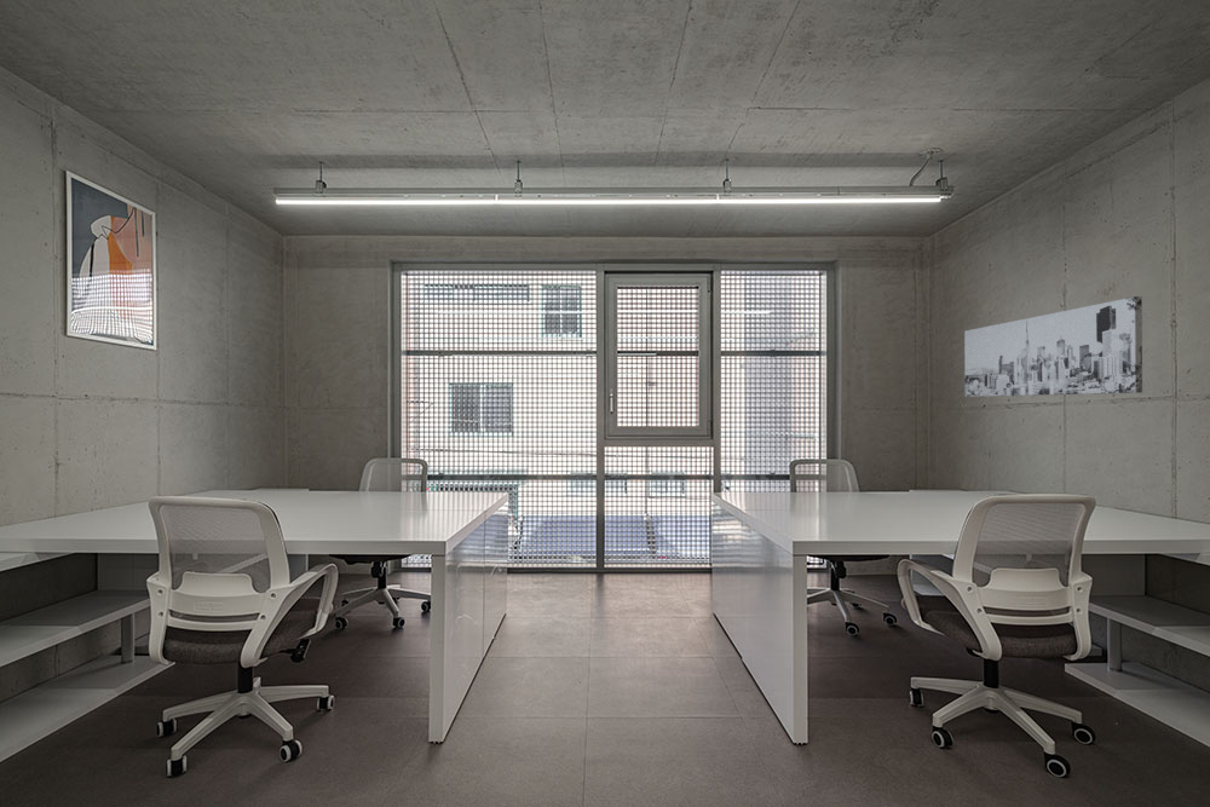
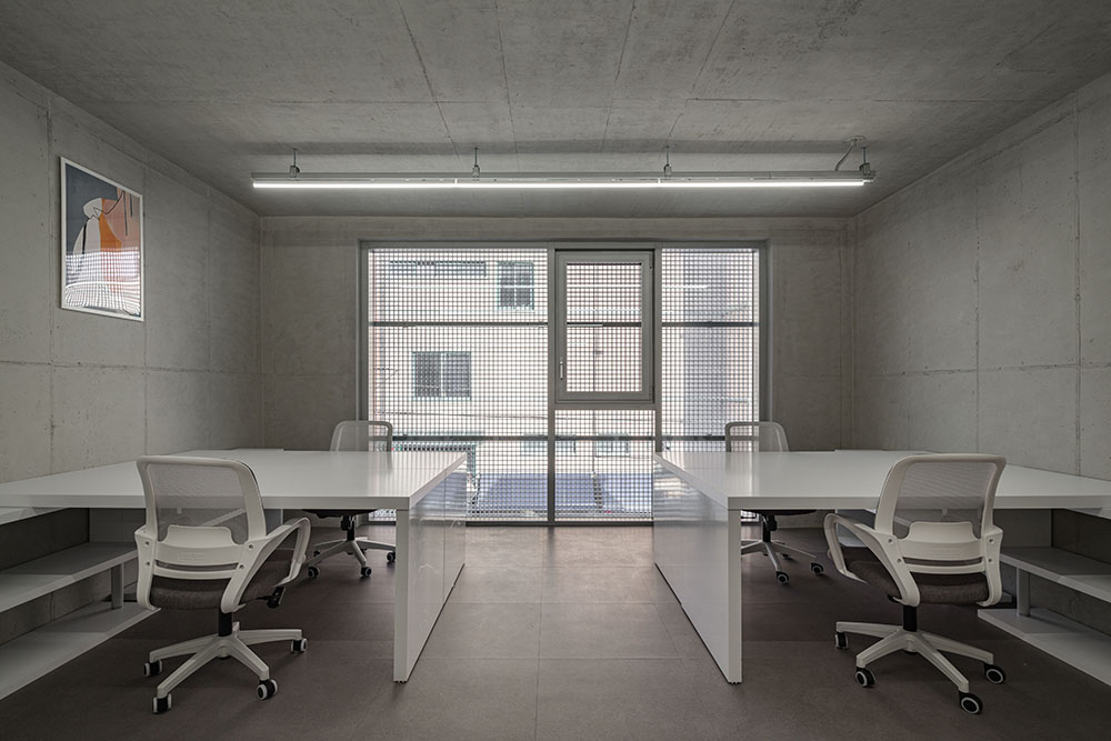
- wall art [963,295,1143,398]
